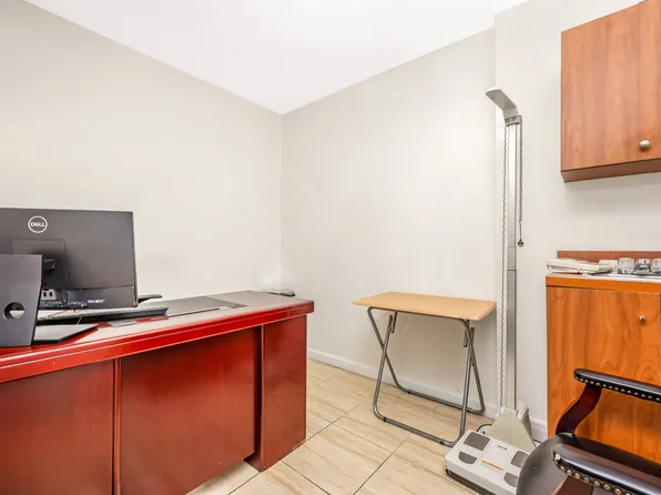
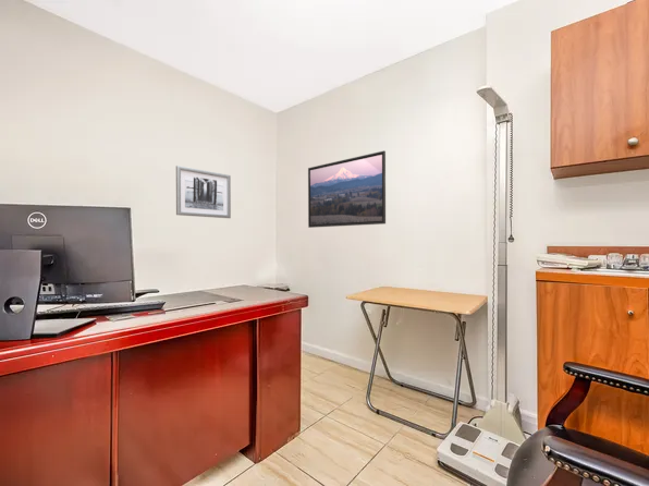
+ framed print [307,149,387,229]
+ wall art [175,165,232,219]
